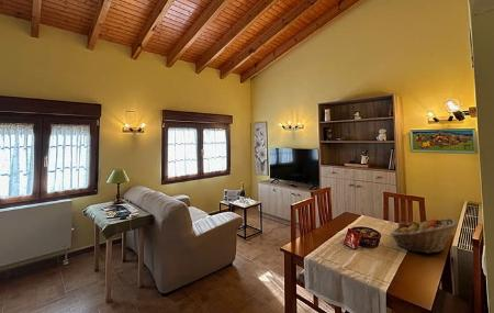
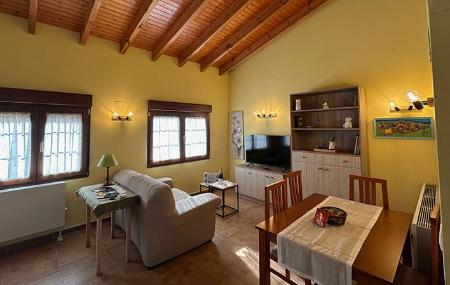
- fruit basket [389,217,459,254]
